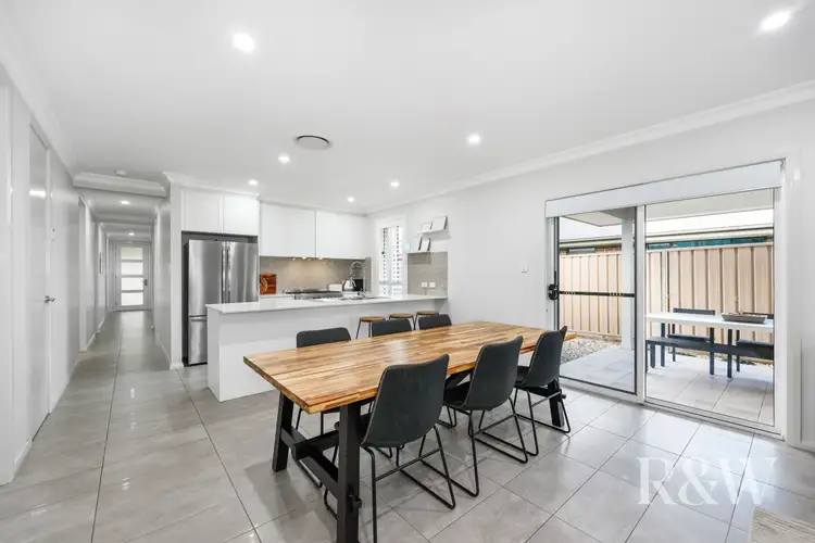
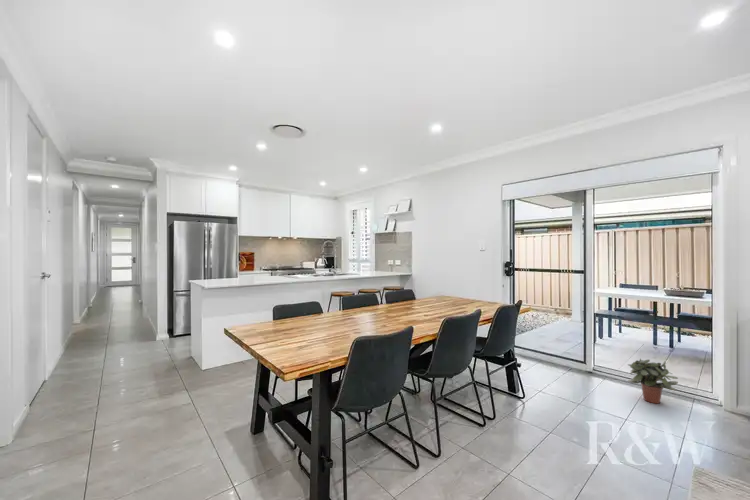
+ potted plant [627,357,679,404]
